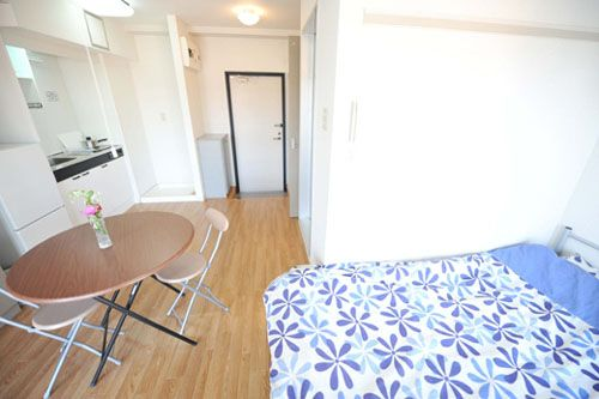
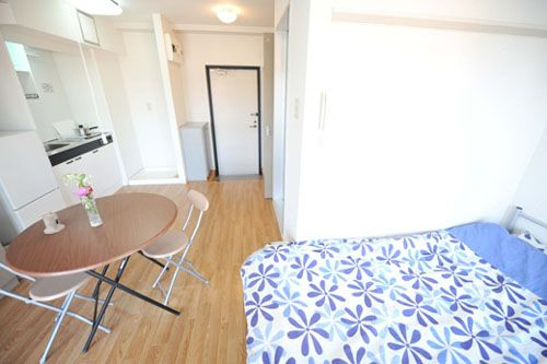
+ candle [42,211,66,235]
